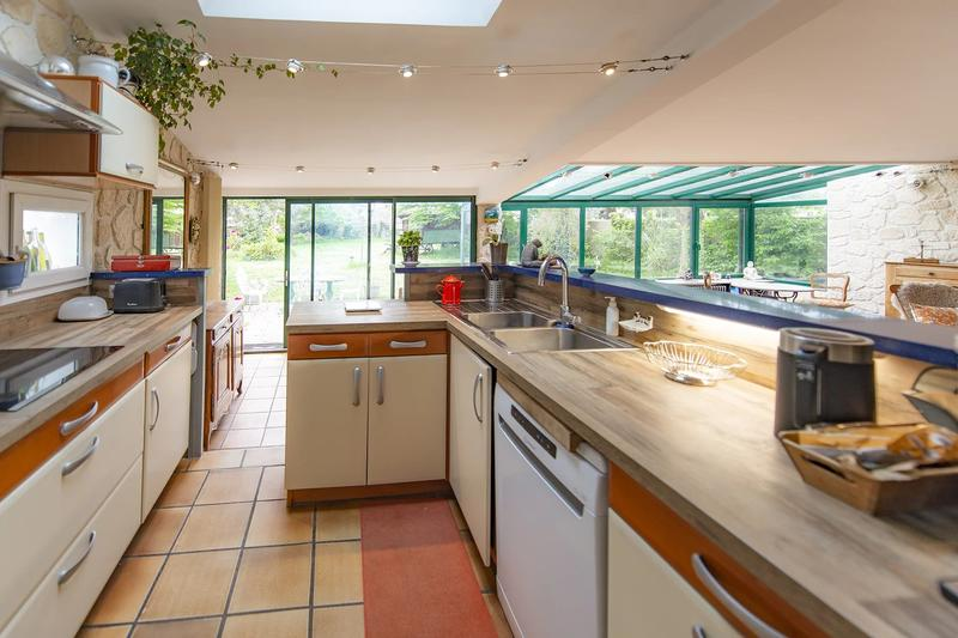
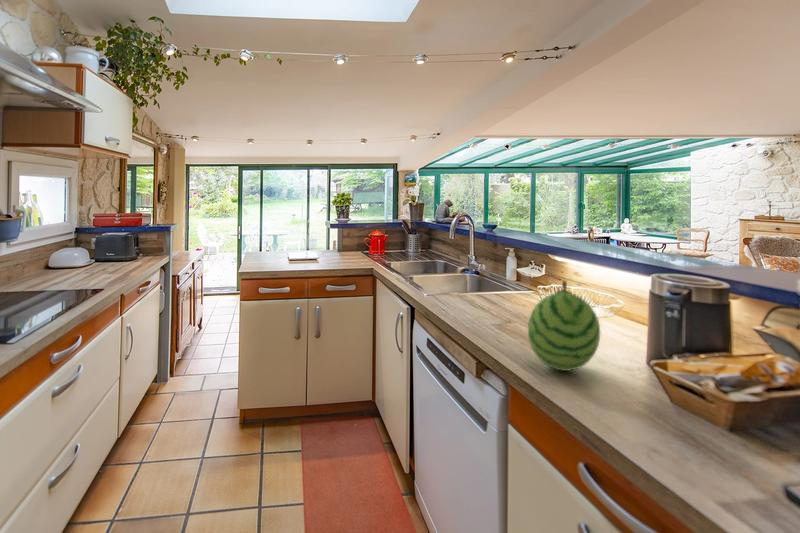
+ fruit [527,279,601,372]
